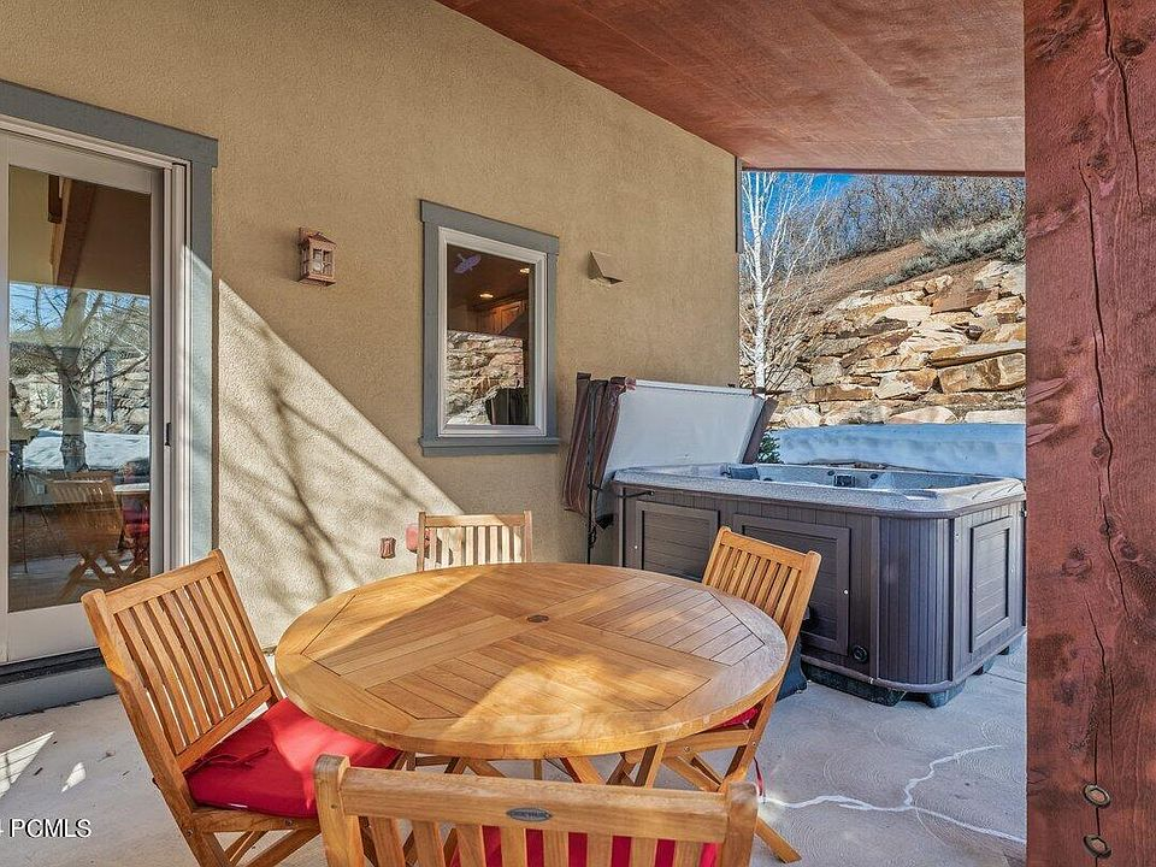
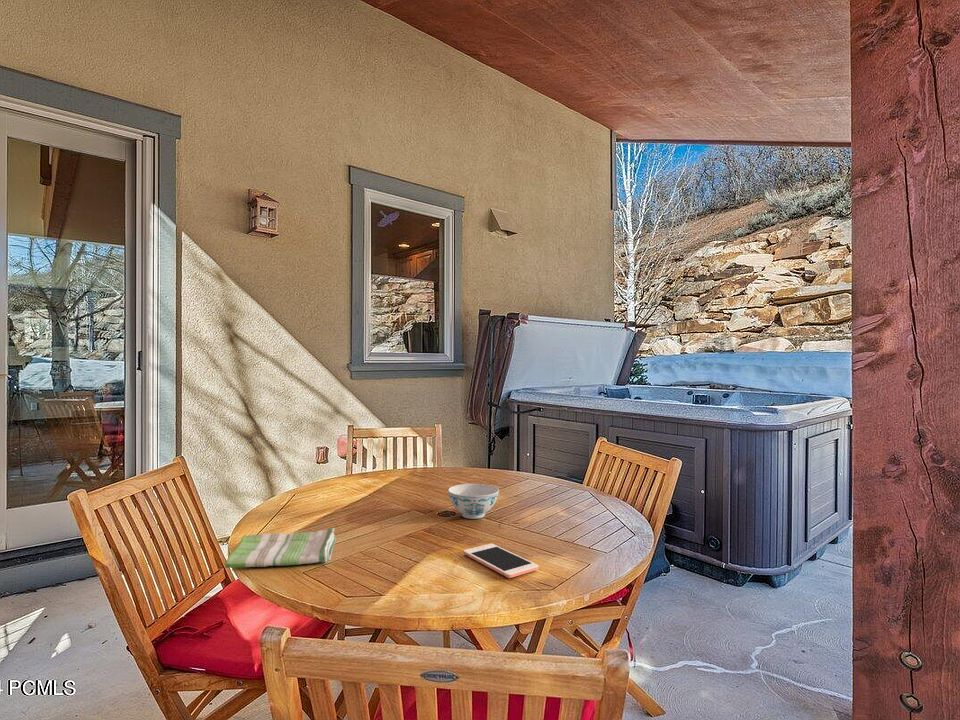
+ dish towel [224,527,337,569]
+ cell phone [462,543,539,579]
+ chinaware [447,483,500,520]
